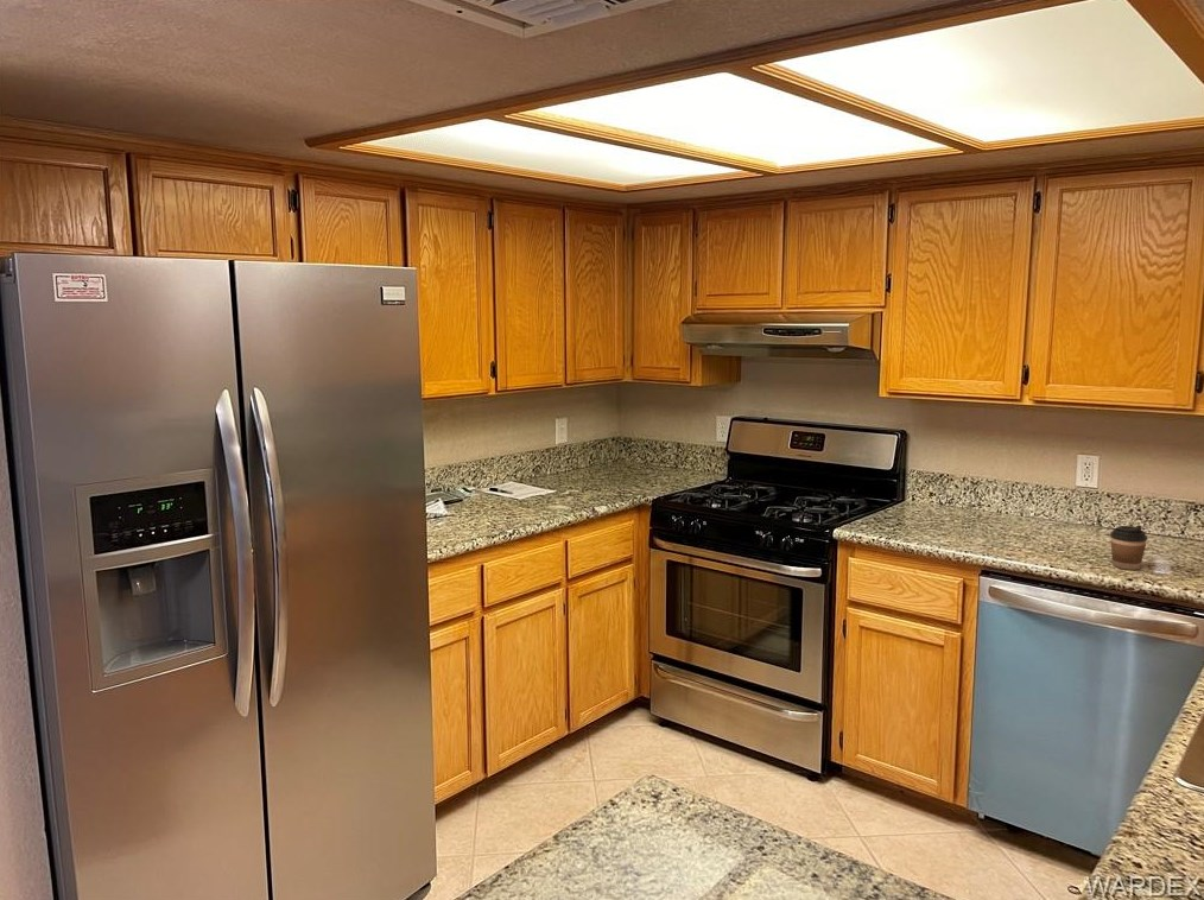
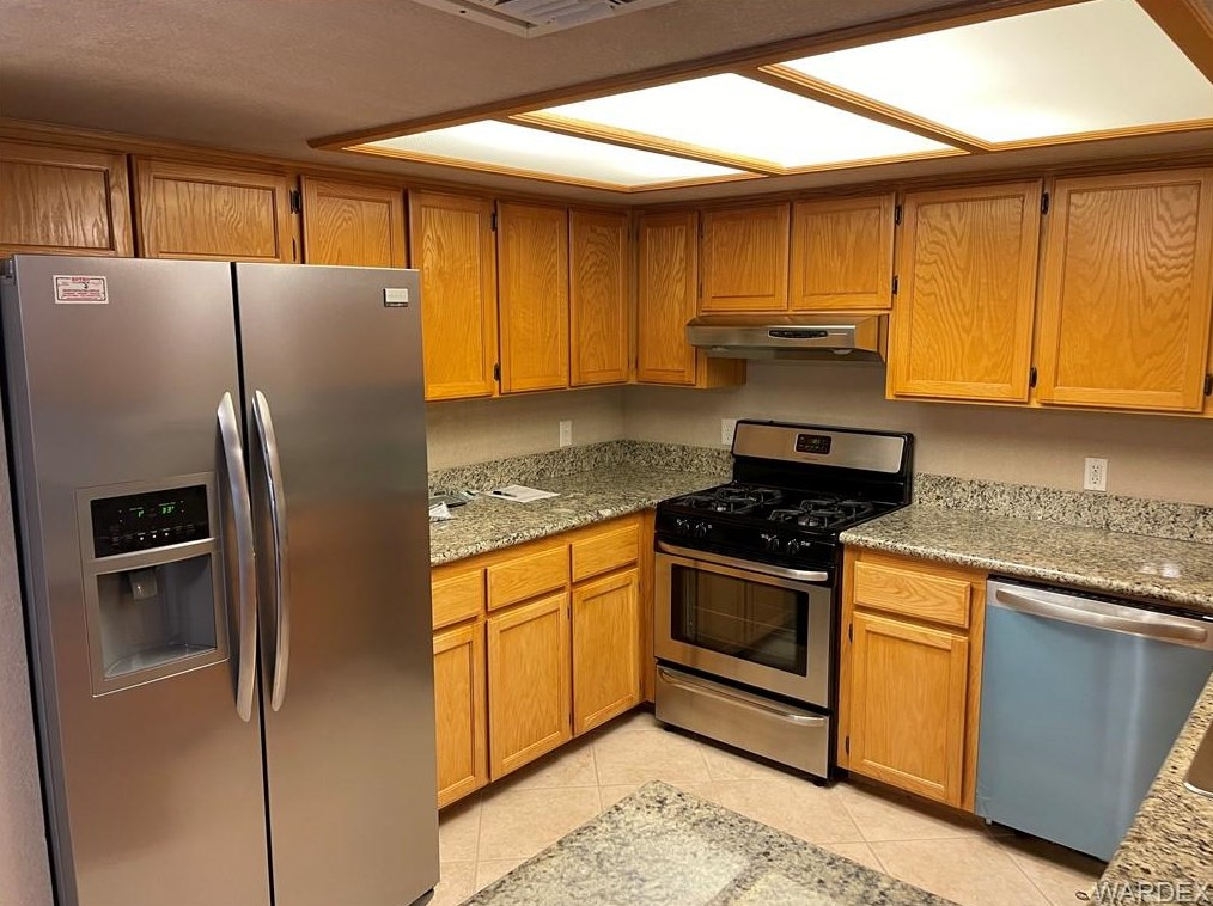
- coffee cup [1109,525,1148,571]
